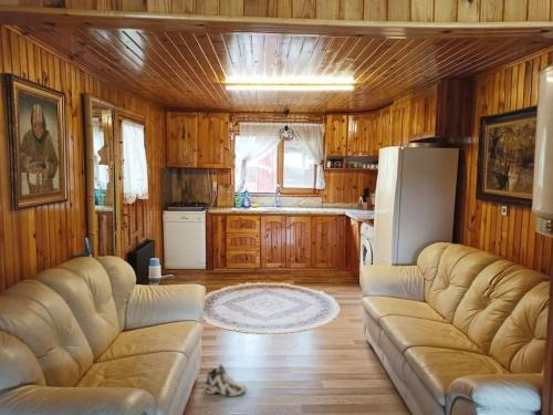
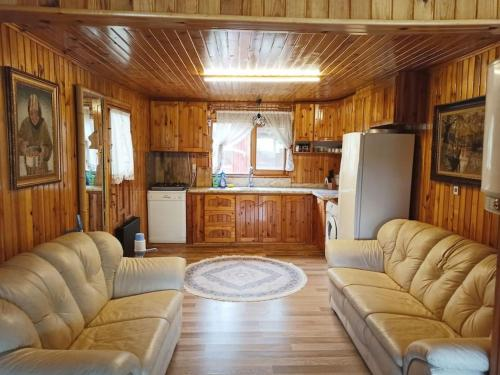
- sneaker [204,363,248,397]
